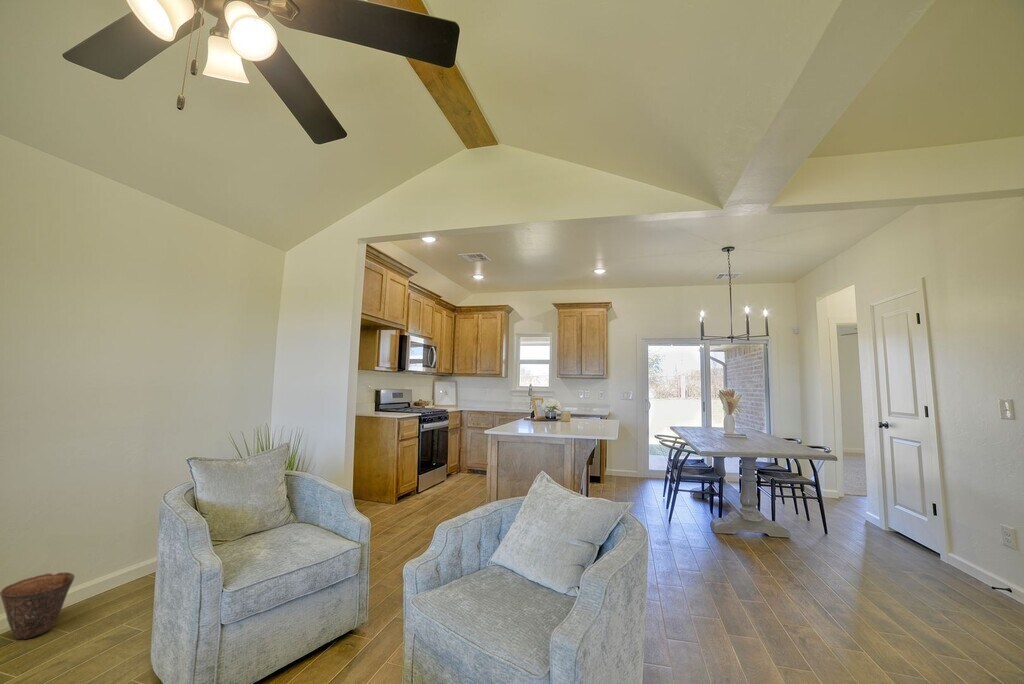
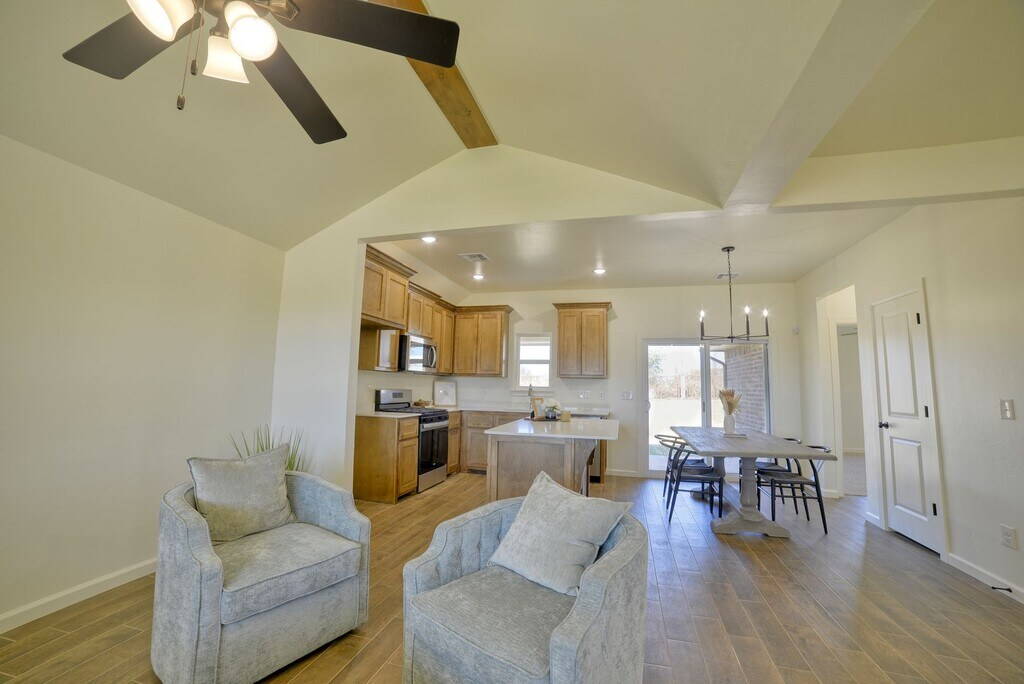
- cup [0,571,76,640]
